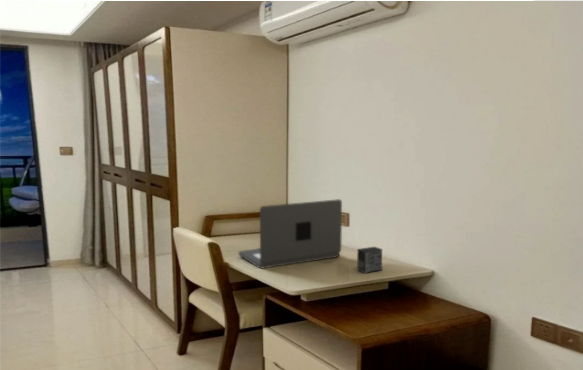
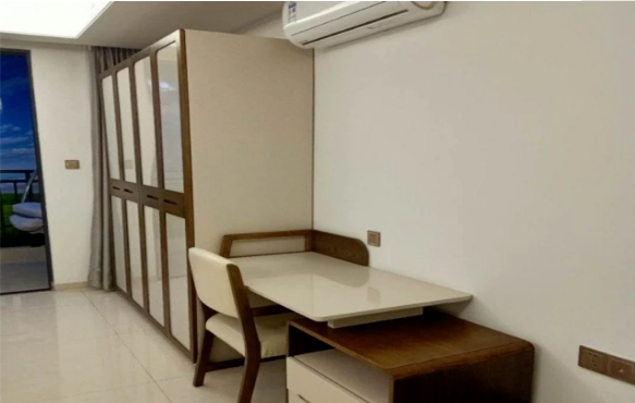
- laptop [238,198,343,269]
- small box [356,246,383,274]
